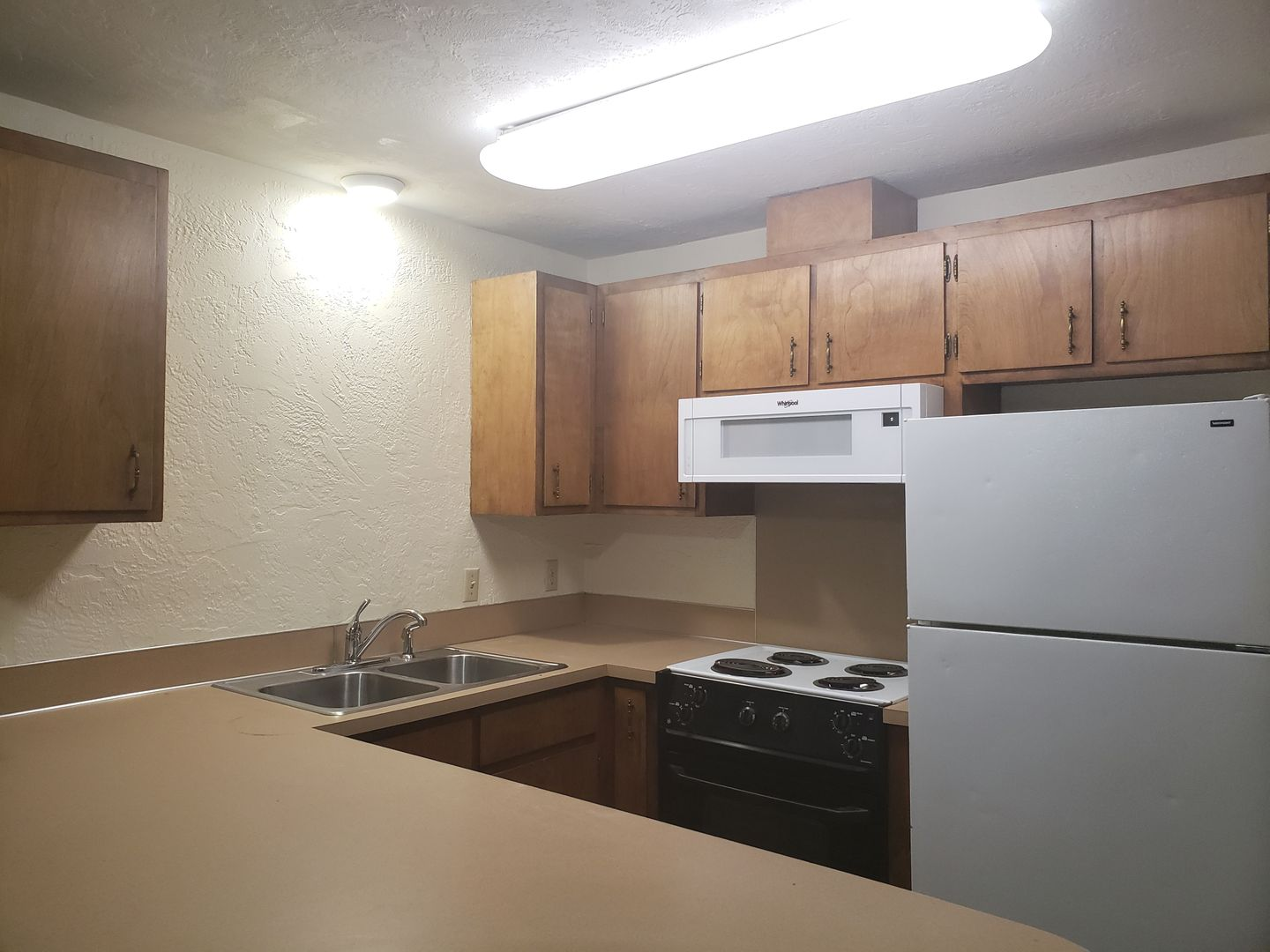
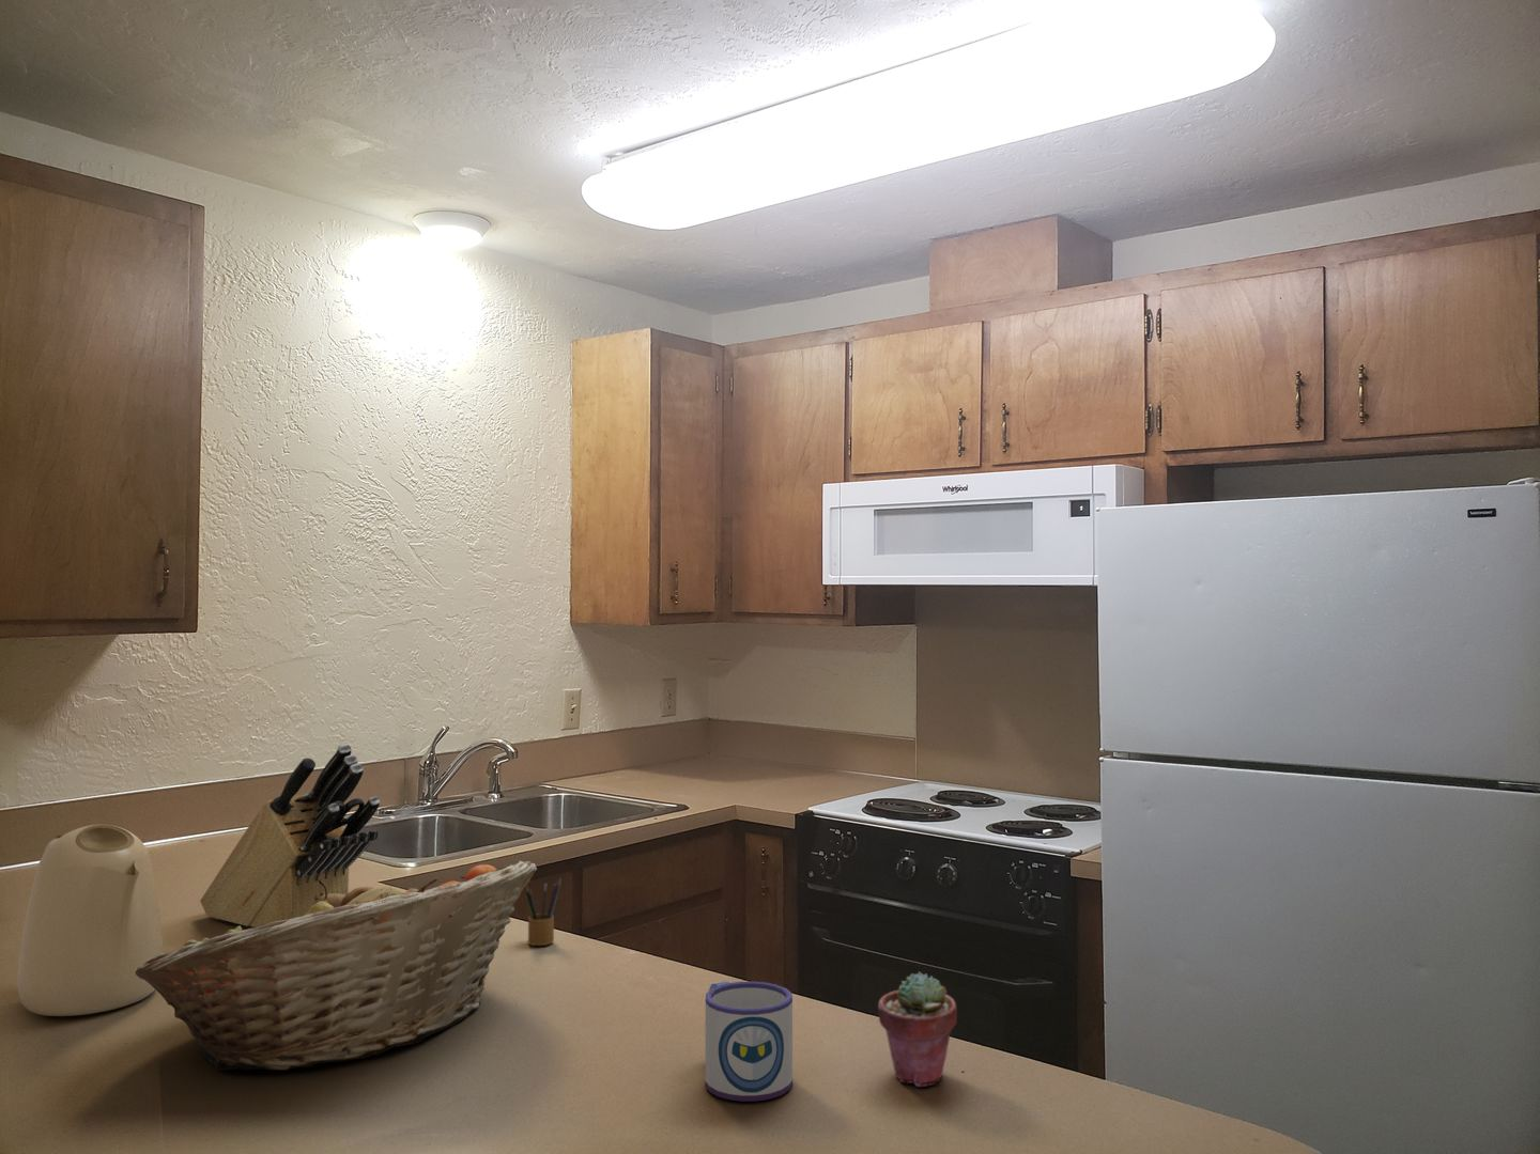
+ fruit basket [135,861,538,1072]
+ mug [705,981,793,1103]
+ knife block [199,743,381,929]
+ potted succulent [877,971,958,1087]
+ kettle [16,824,165,1017]
+ pencil box [524,876,563,947]
